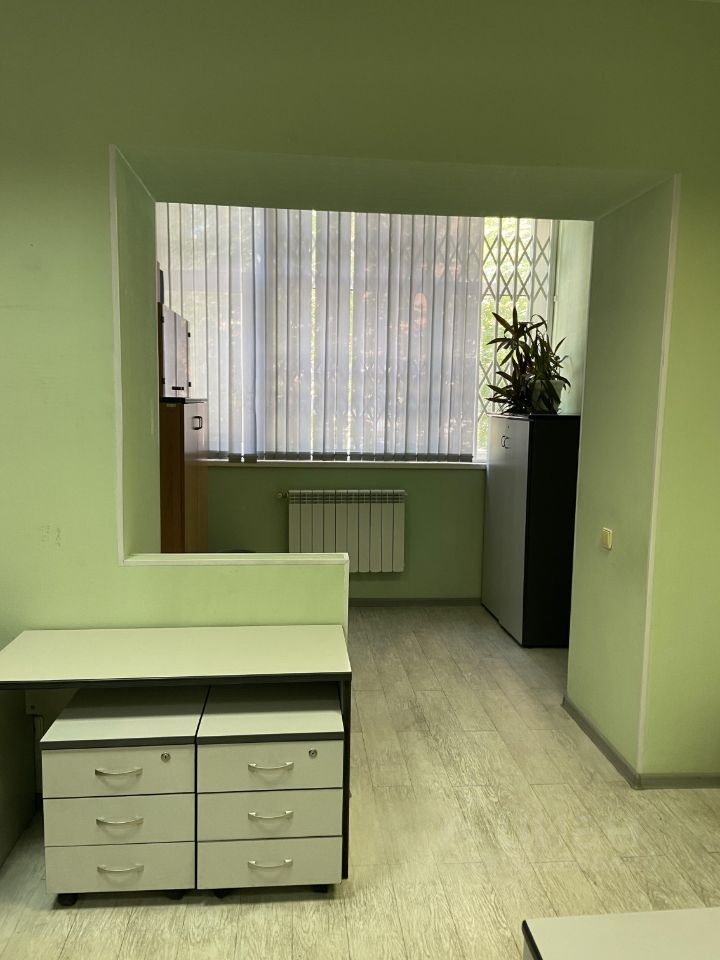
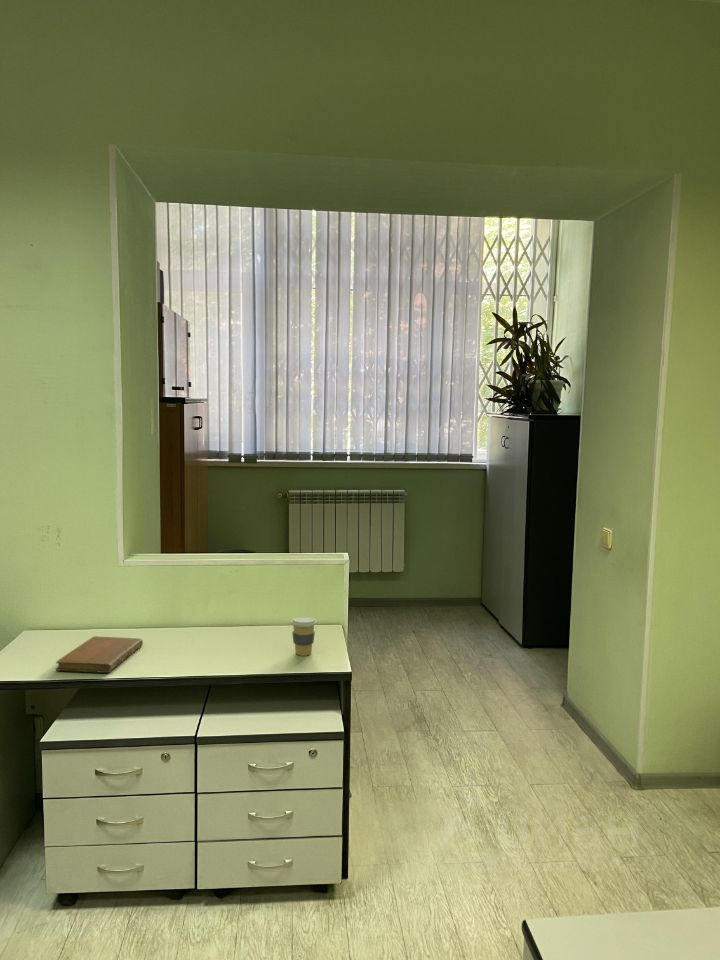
+ coffee cup [290,615,318,657]
+ notebook [55,635,144,674]
